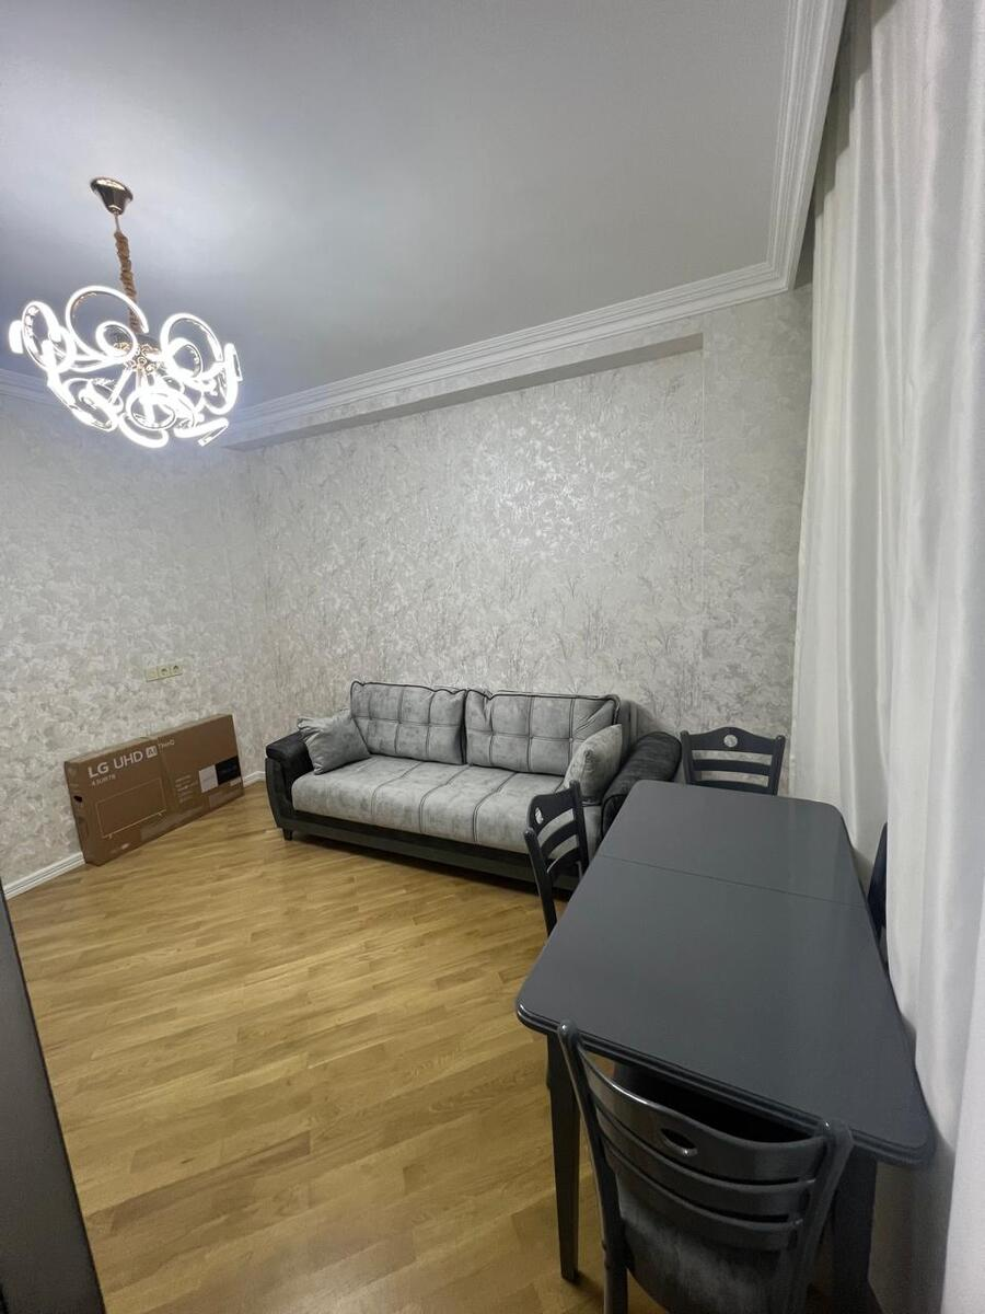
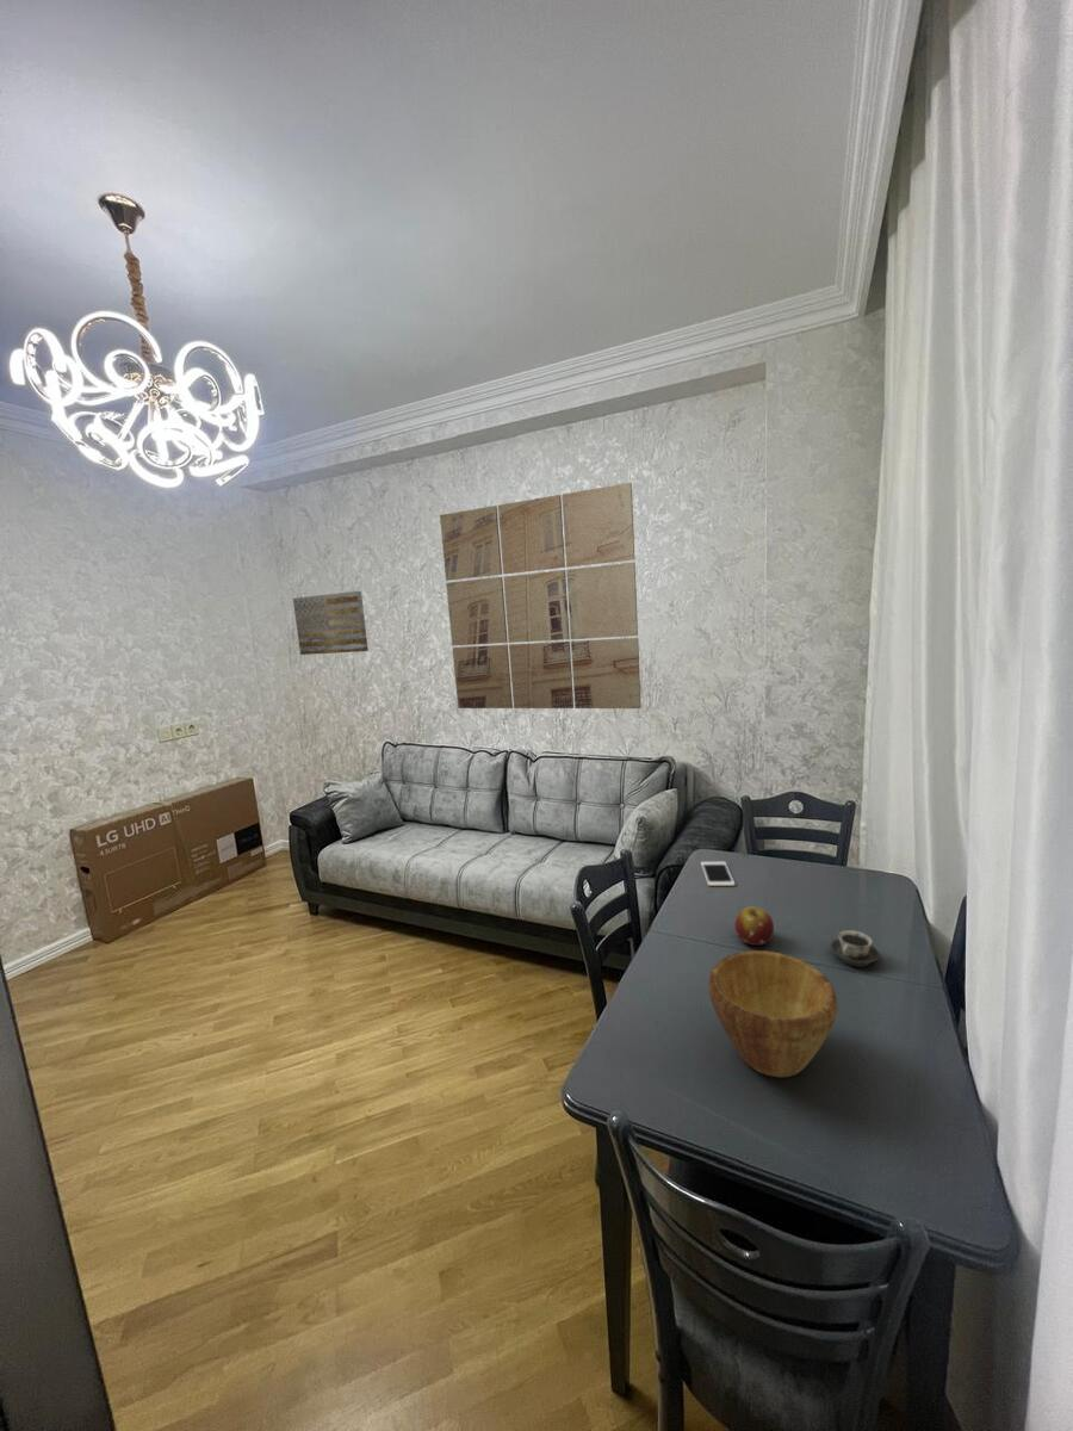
+ wall art [439,482,643,710]
+ fruit [733,905,775,947]
+ wall art [292,590,370,656]
+ bowl [707,949,839,1078]
+ cup [829,929,881,968]
+ cell phone [700,861,736,887]
